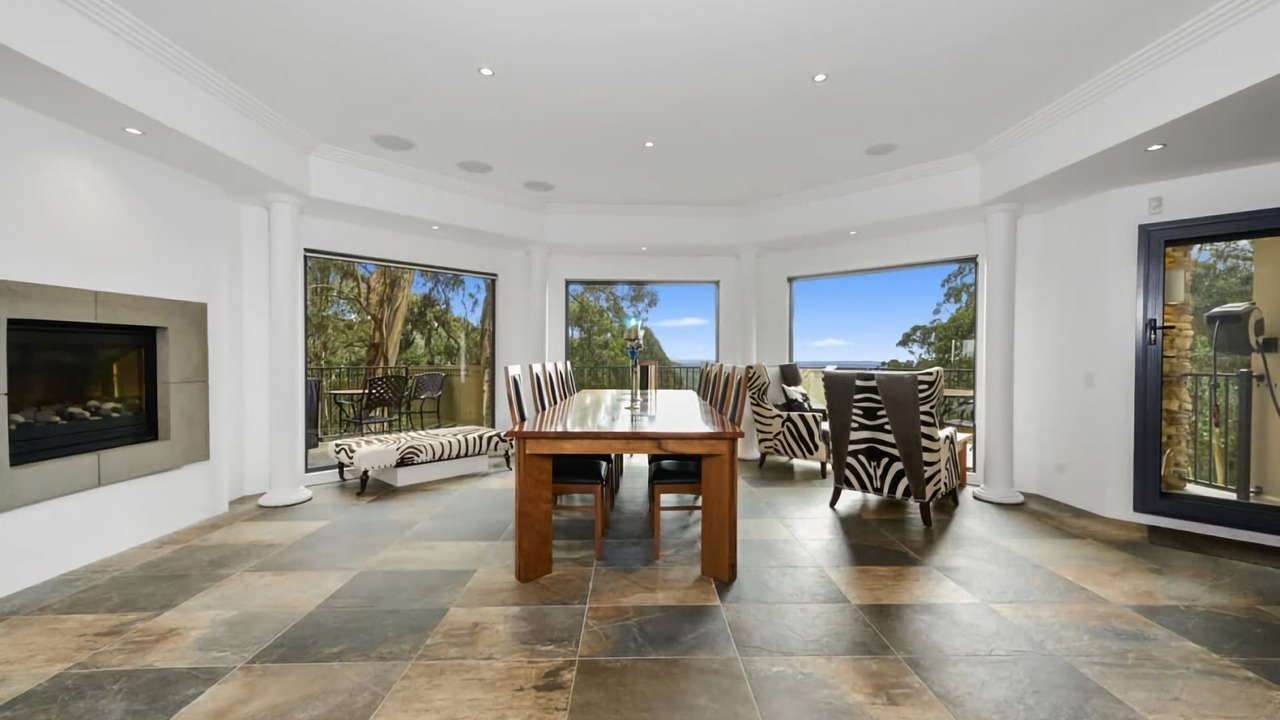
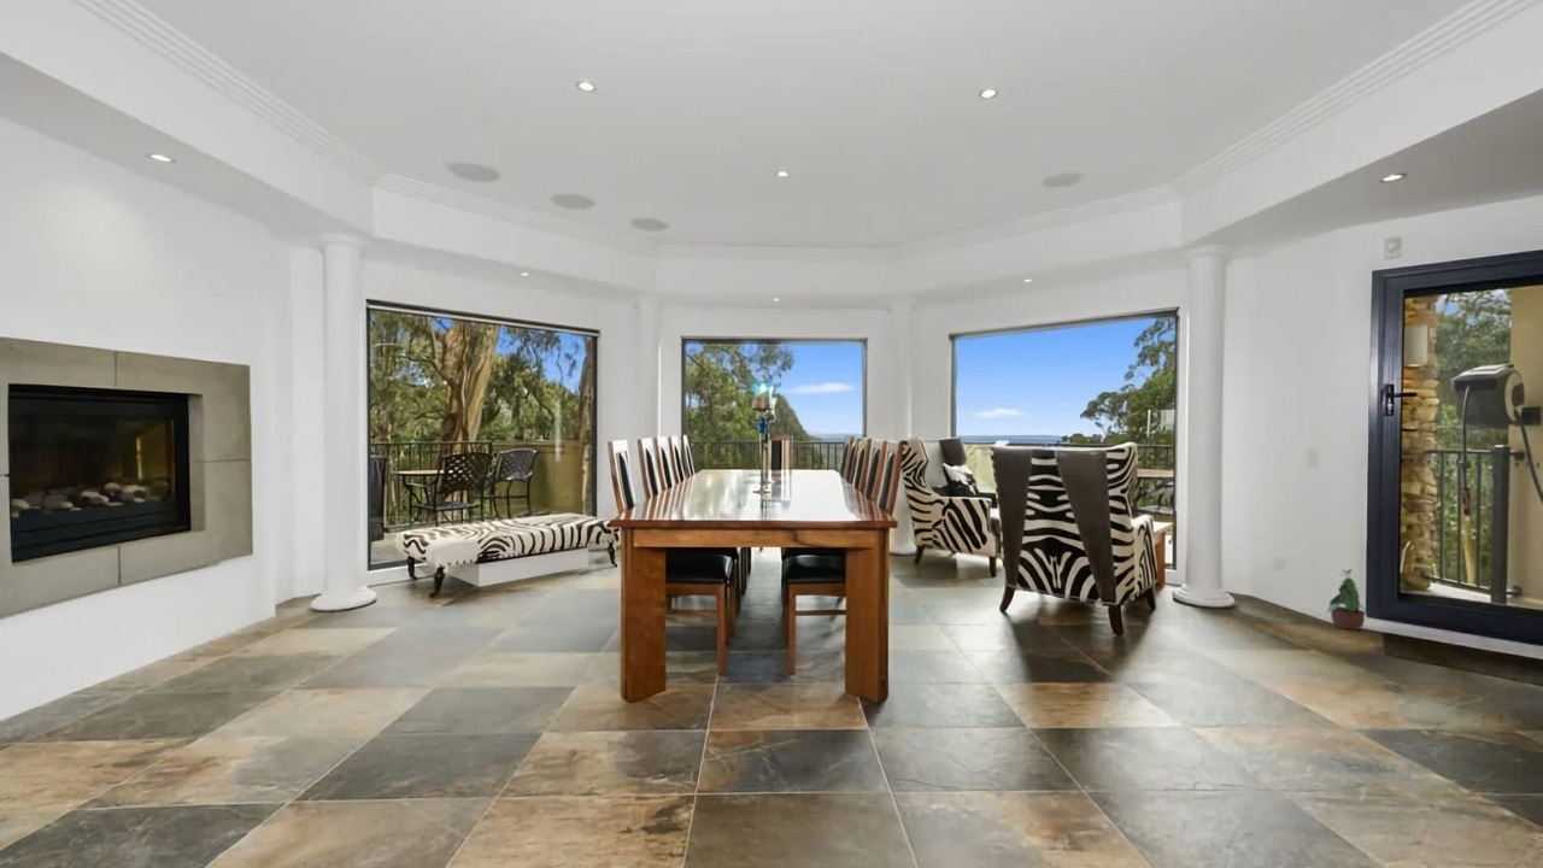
+ potted plant [1326,568,1369,632]
